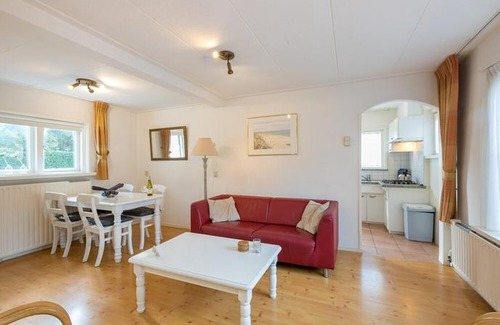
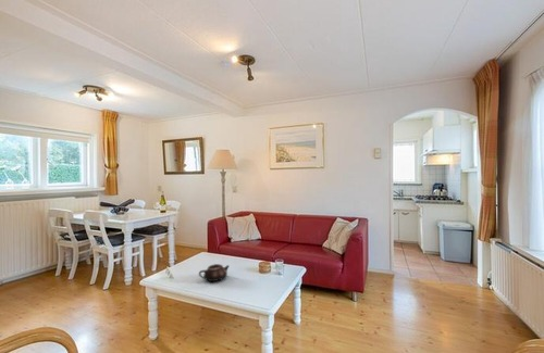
+ teapot [198,263,231,282]
